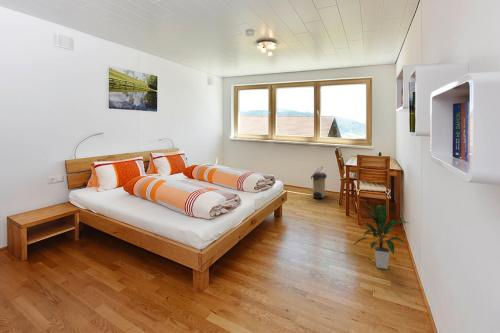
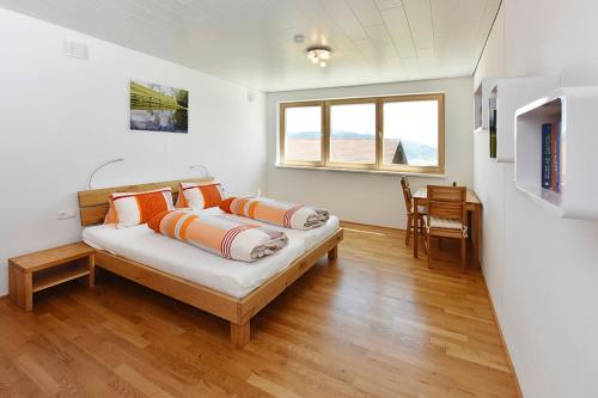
- indoor plant [352,203,409,270]
- laundry hamper [310,165,328,199]
